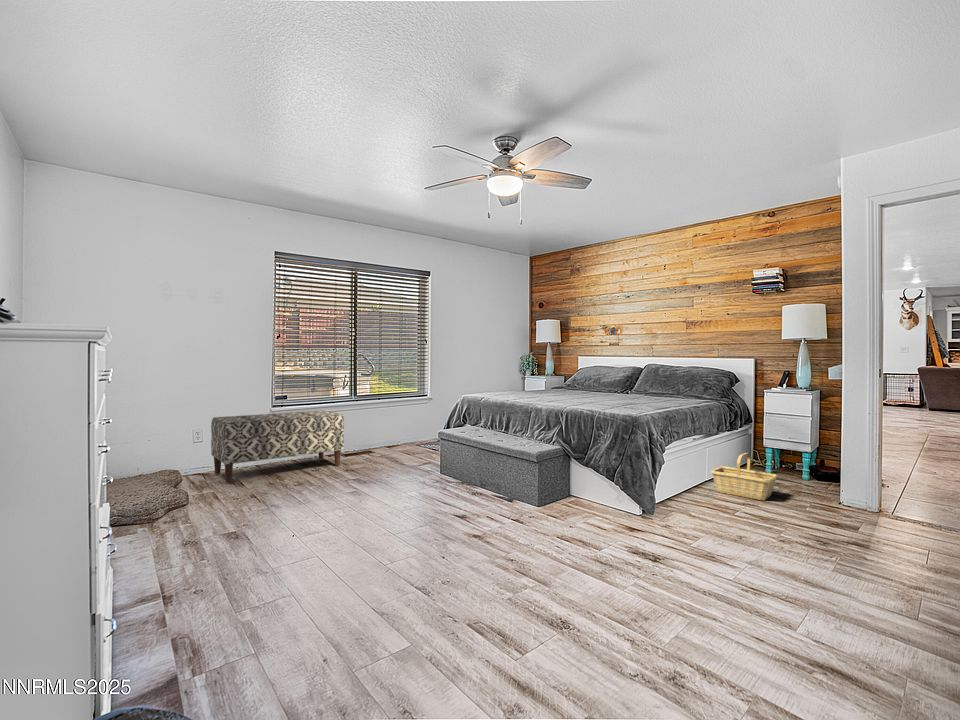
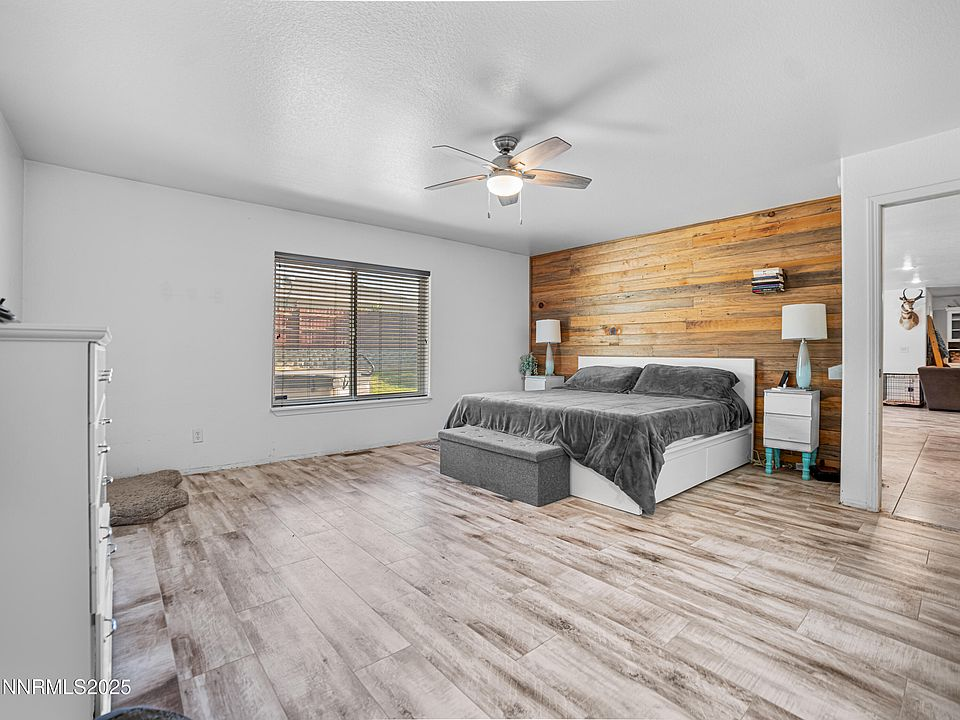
- bench [210,409,345,483]
- basket [710,452,778,501]
